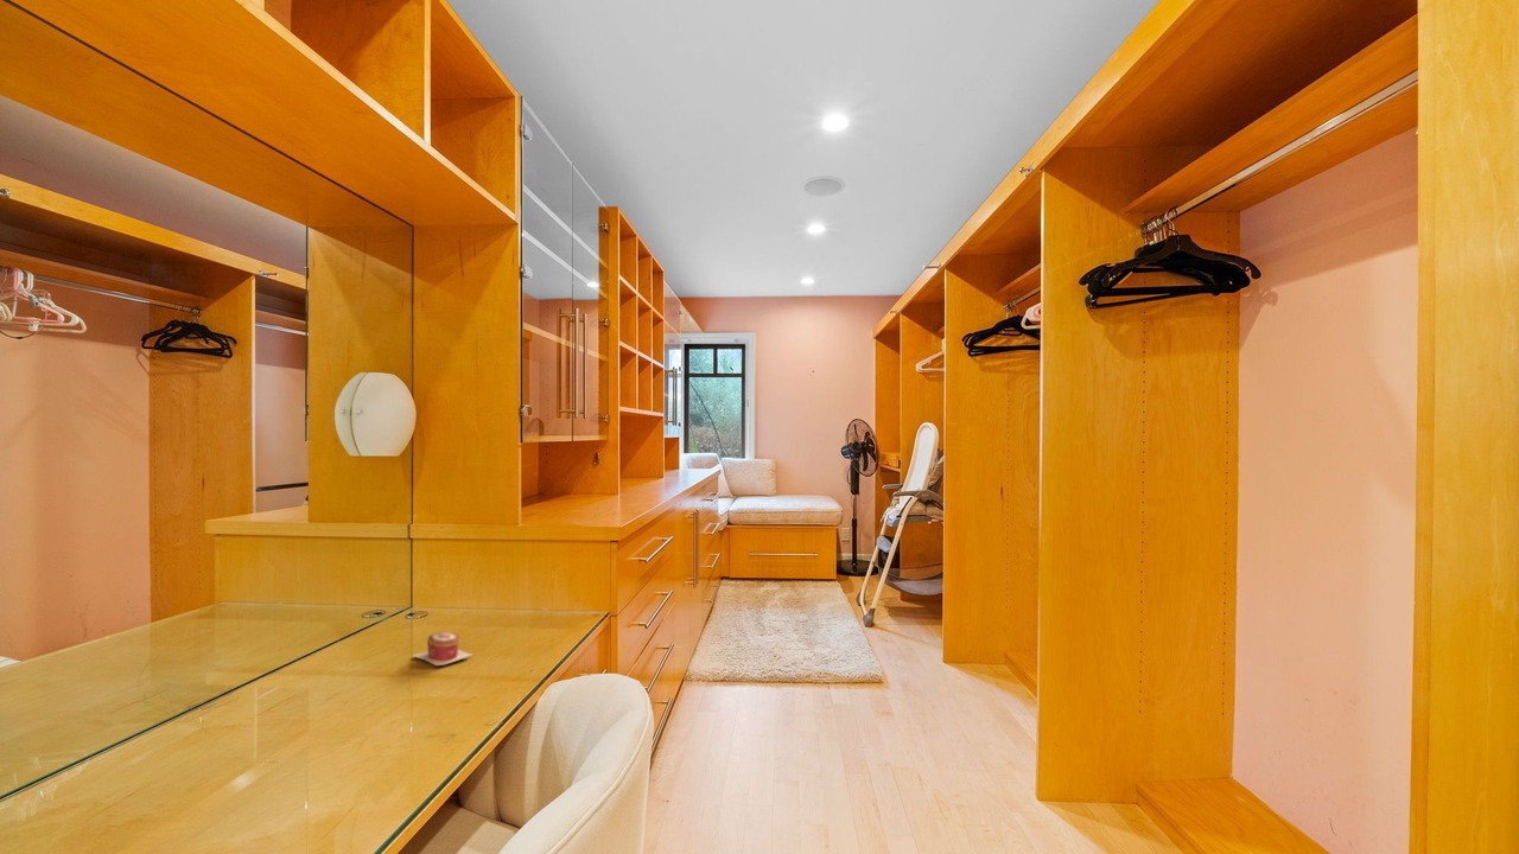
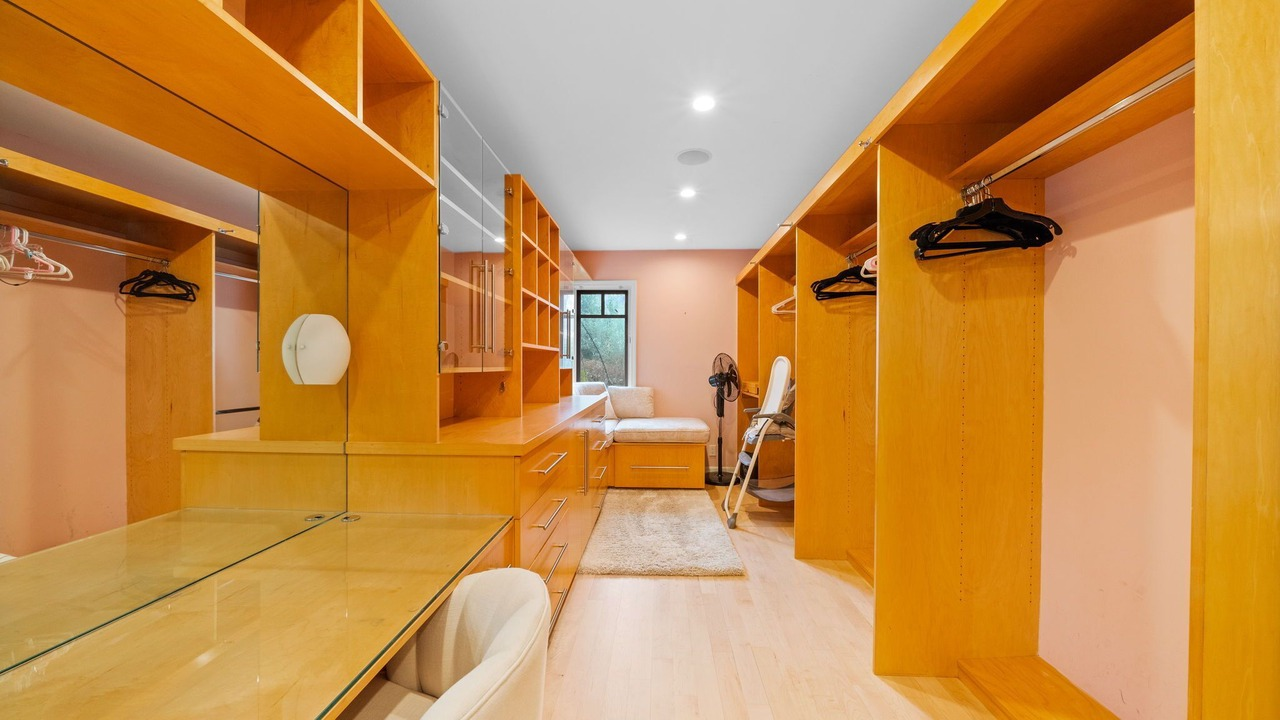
- jewelry box [412,631,474,667]
